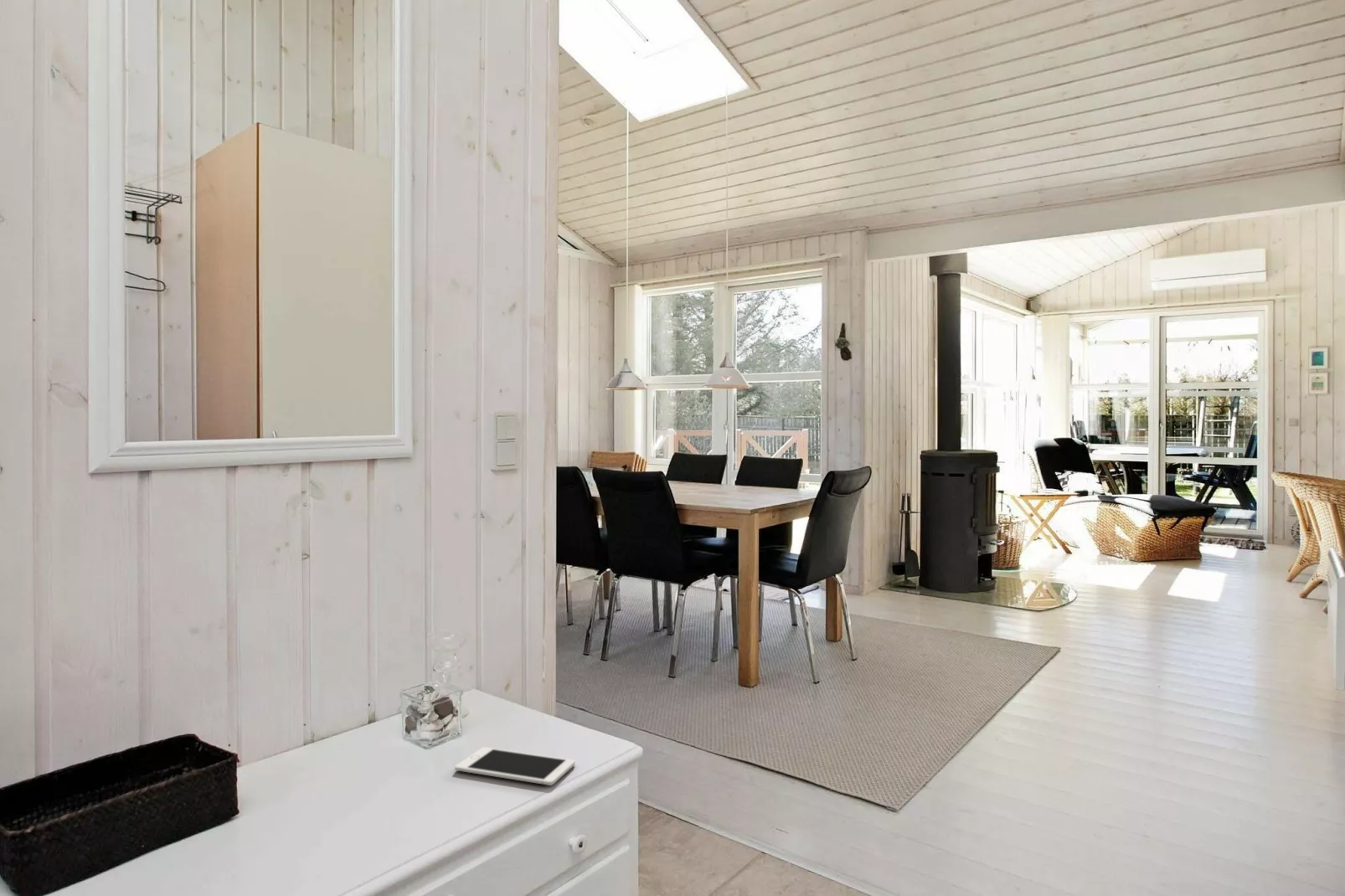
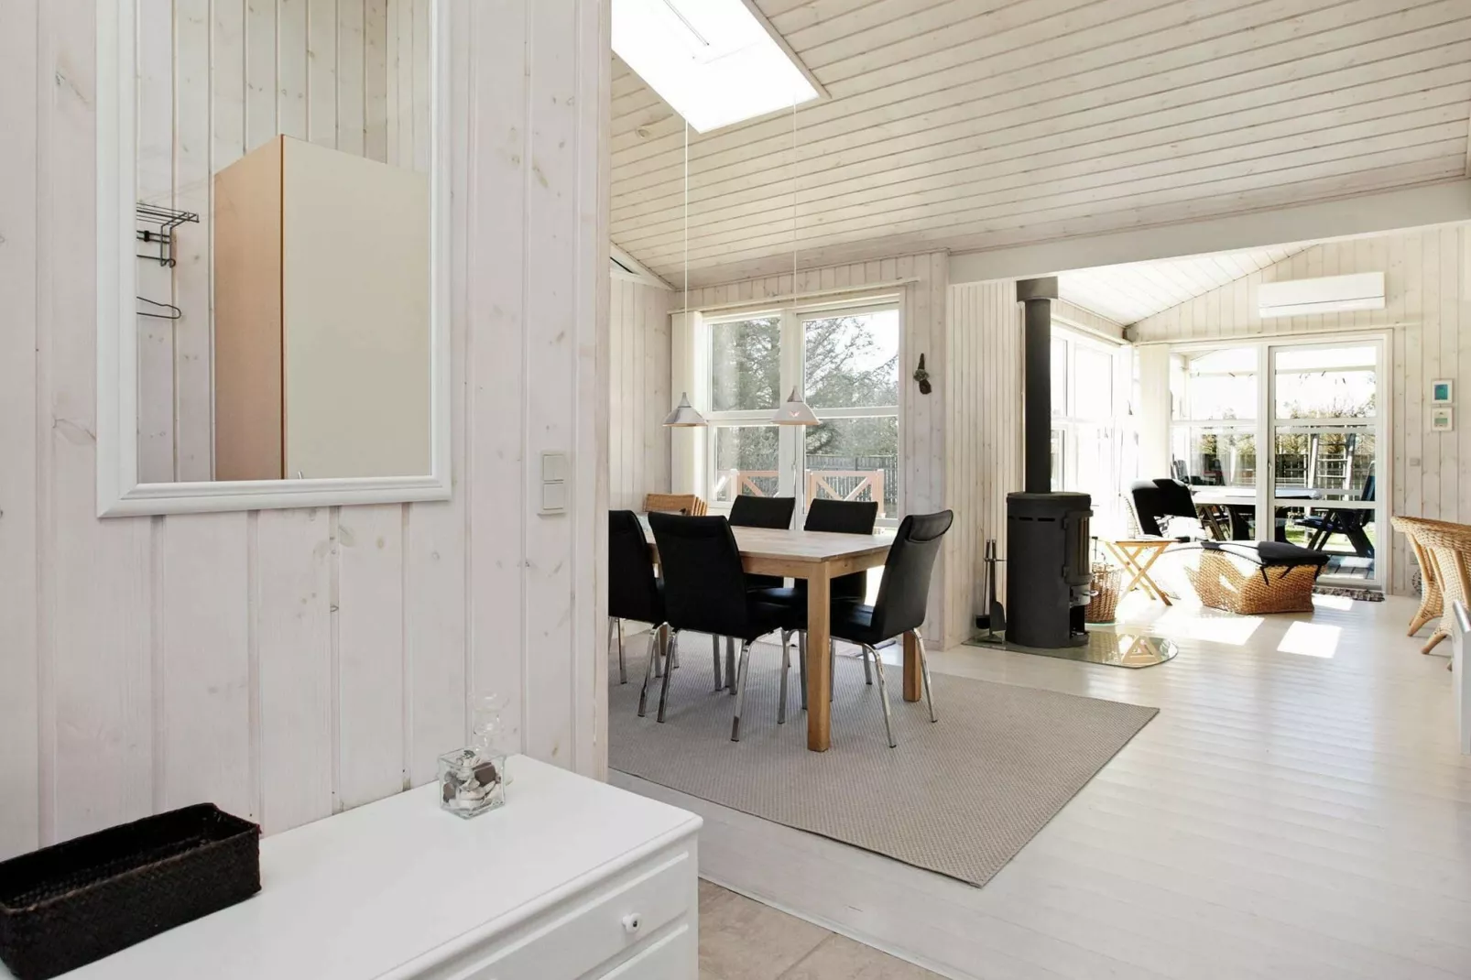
- cell phone [454,746,576,786]
